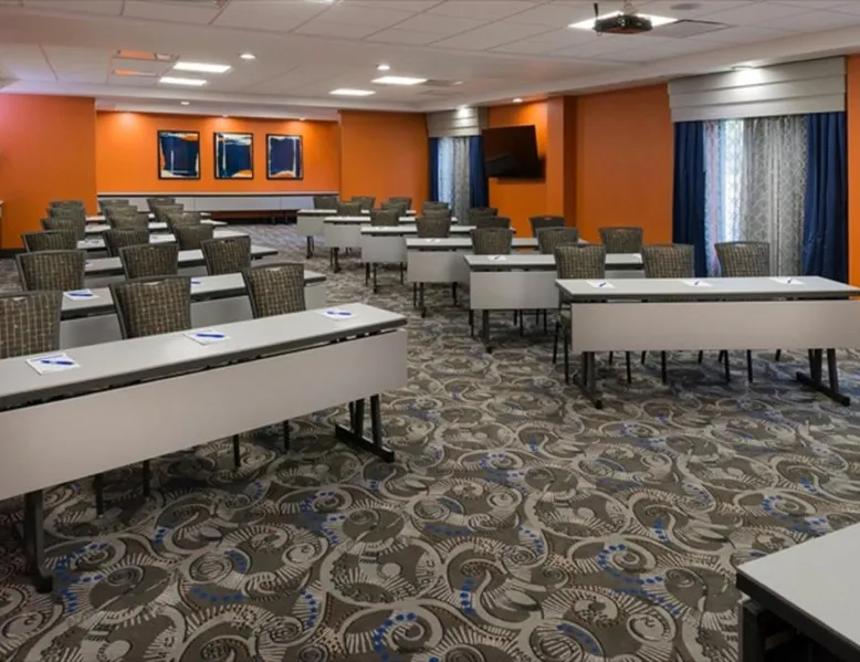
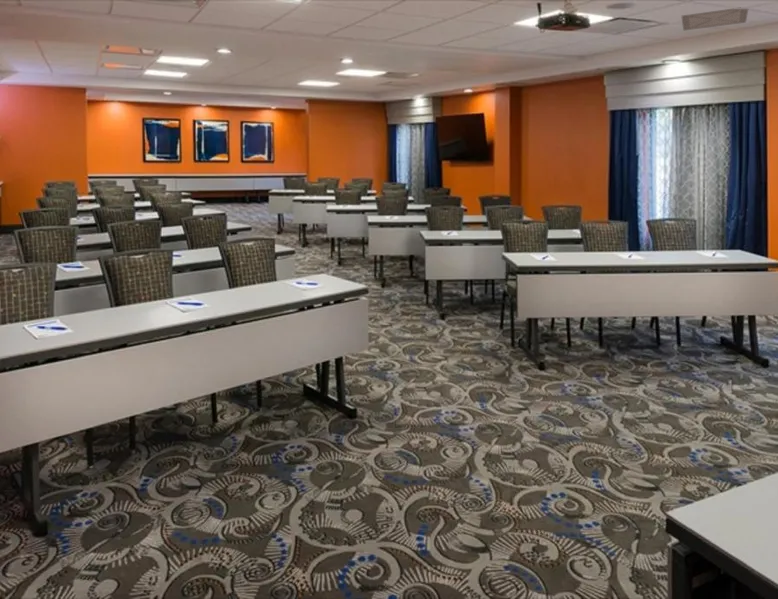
+ ceiling vent [680,8,749,32]
